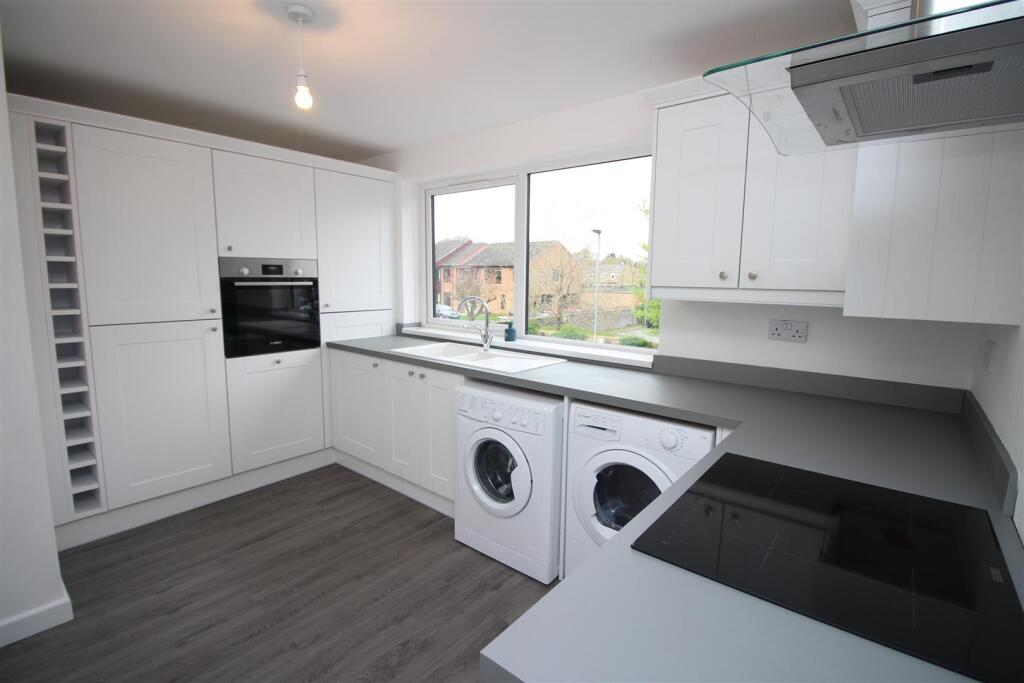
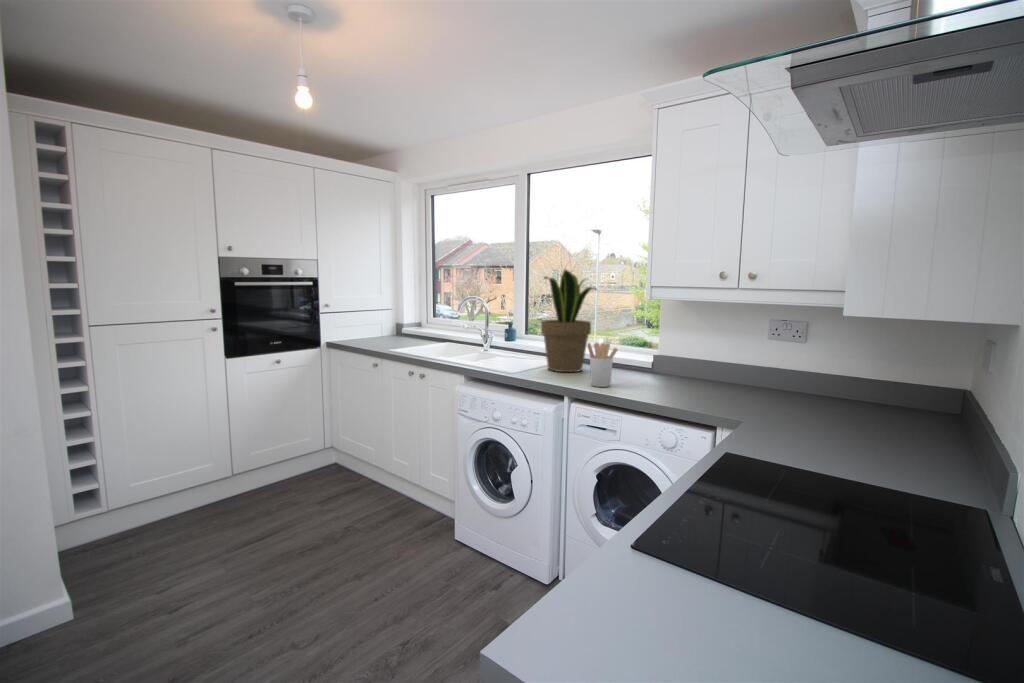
+ utensil holder [587,342,619,388]
+ potted plant [540,267,599,373]
